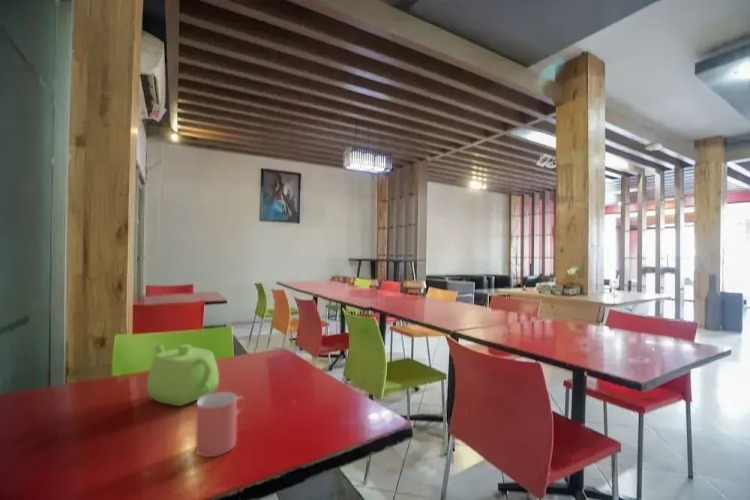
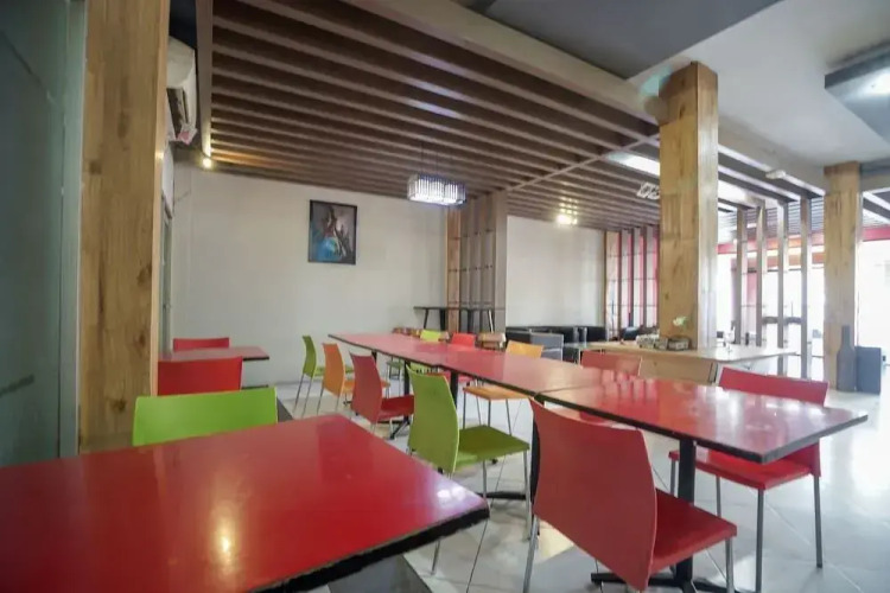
- cup [195,391,246,458]
- teapot [146,342,220,407]
